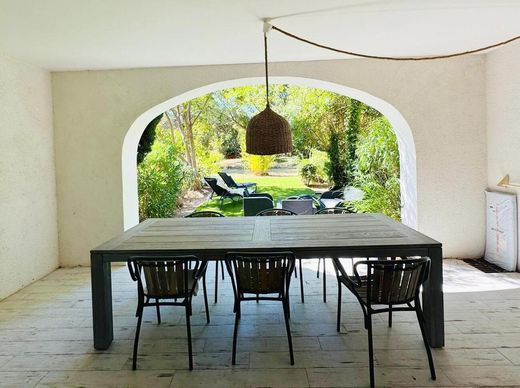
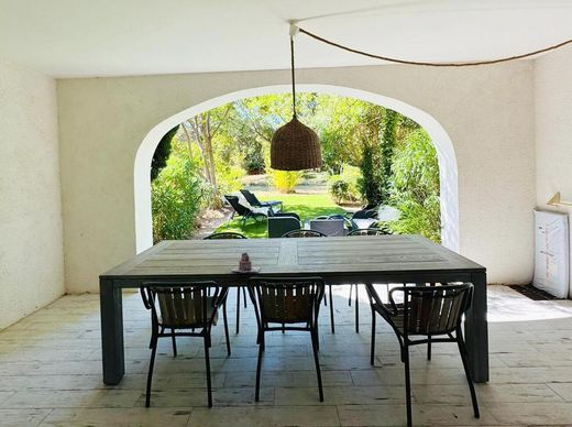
+ teapot [231,252,262,274]
